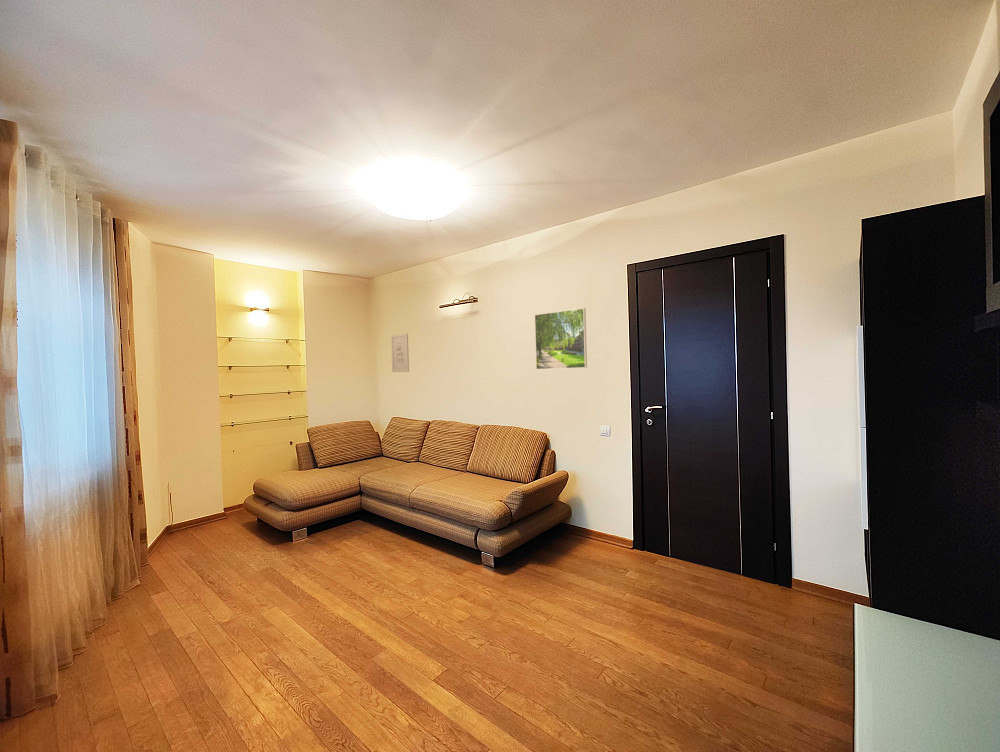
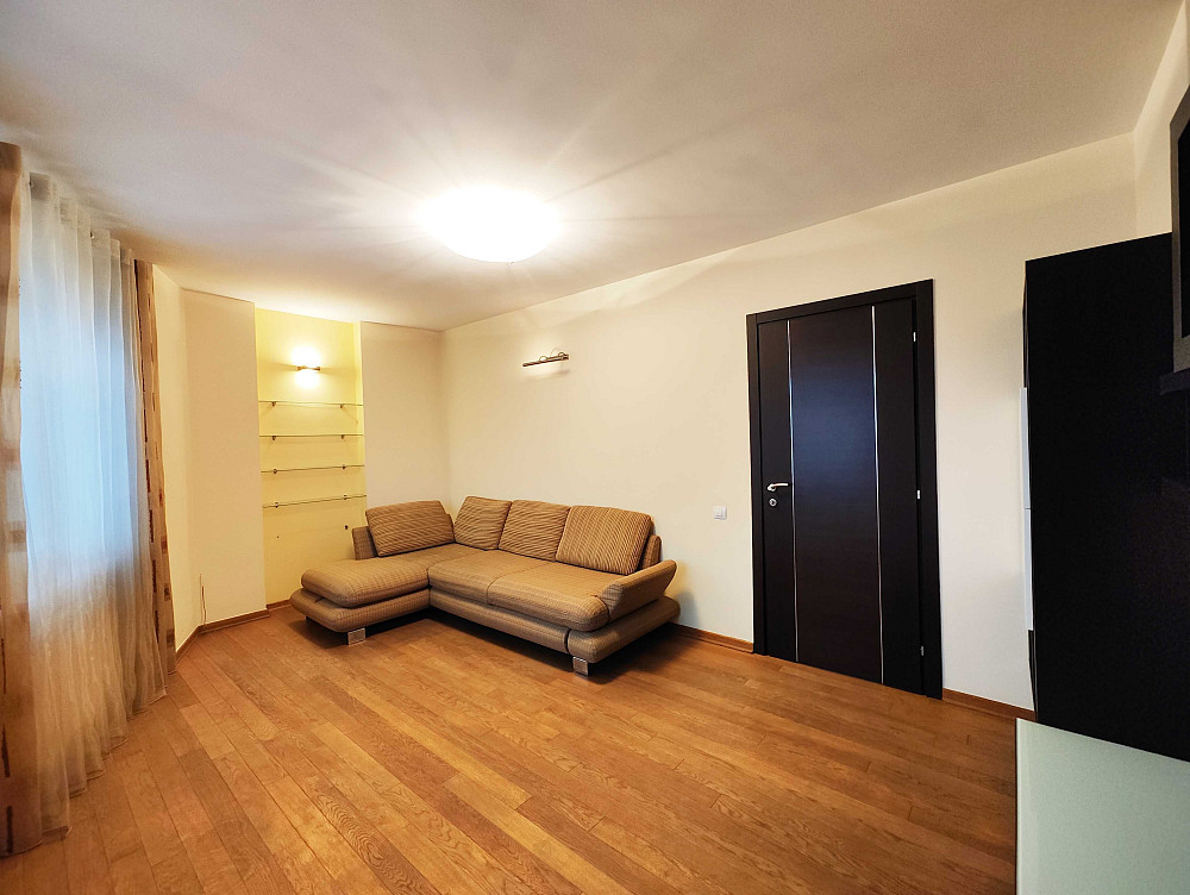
- wall art [390,333,410,373]
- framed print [534,307,588,370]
